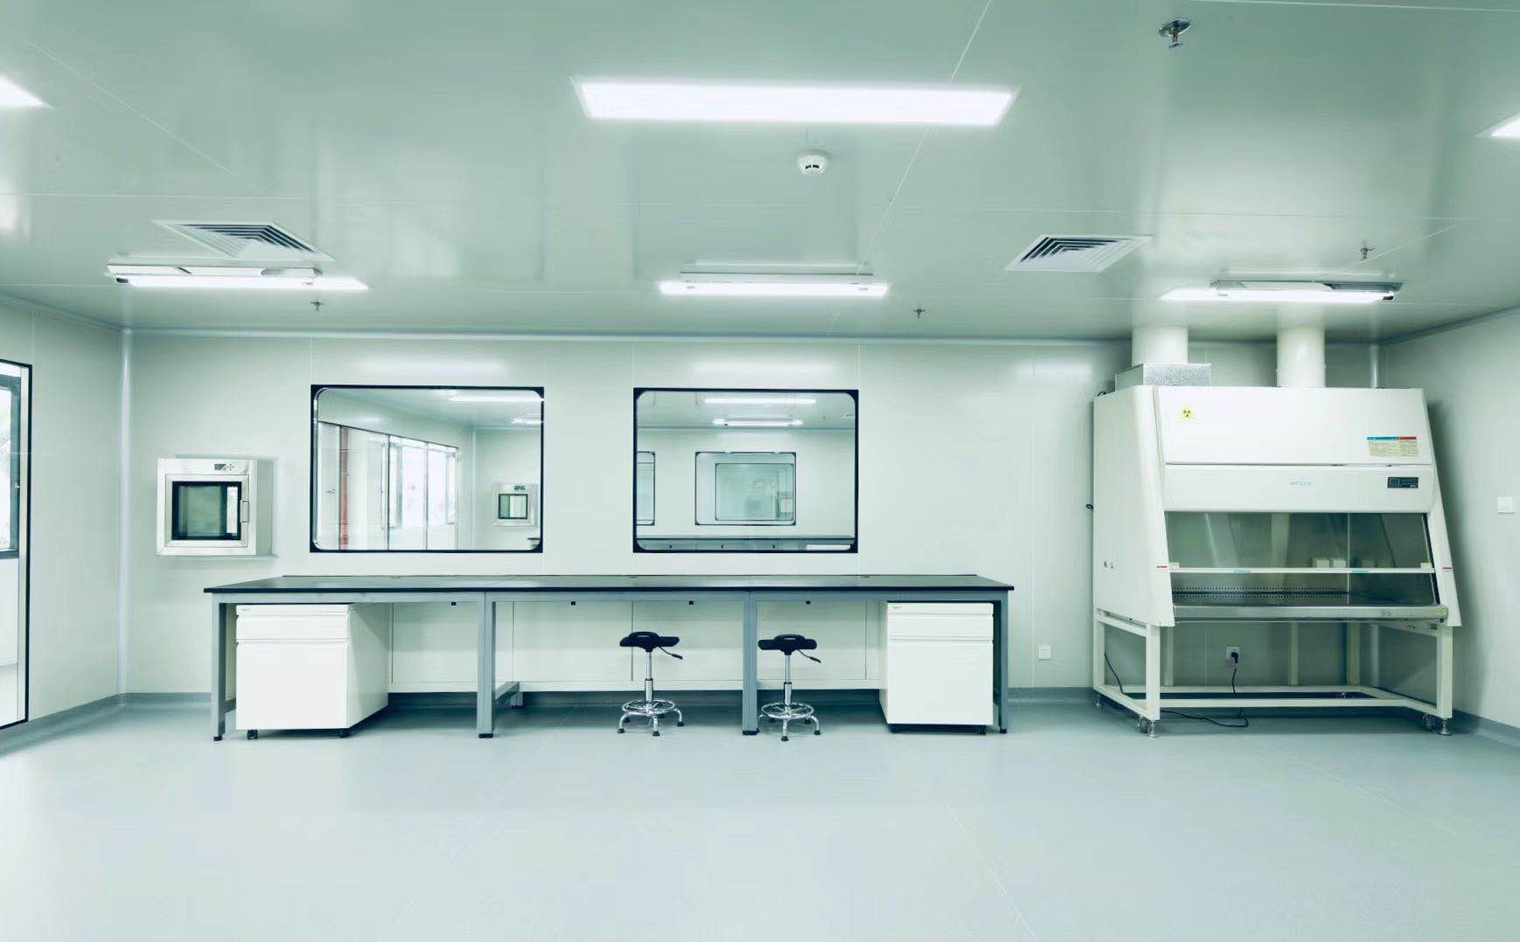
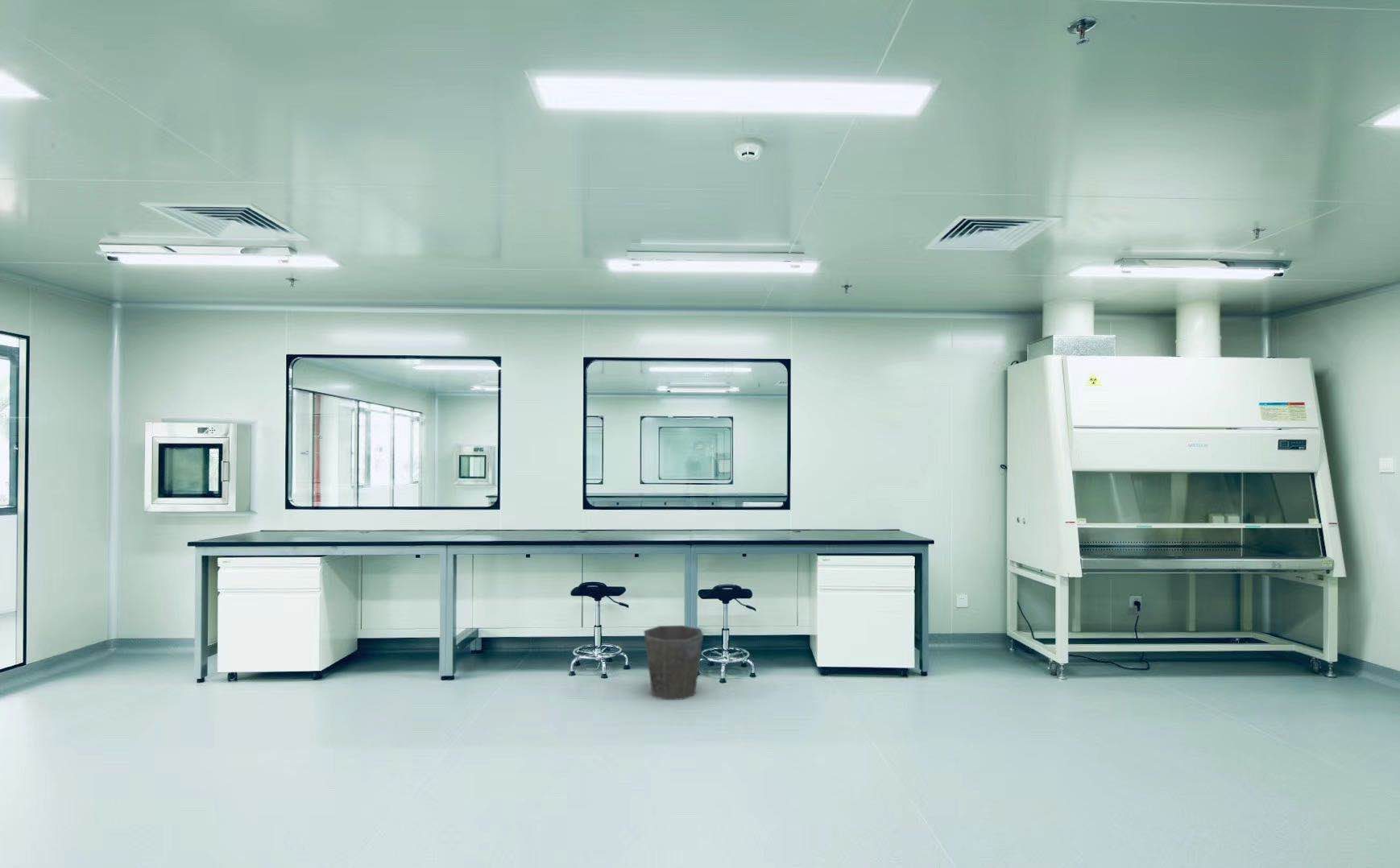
+ waste bin [643,625,704,701]
